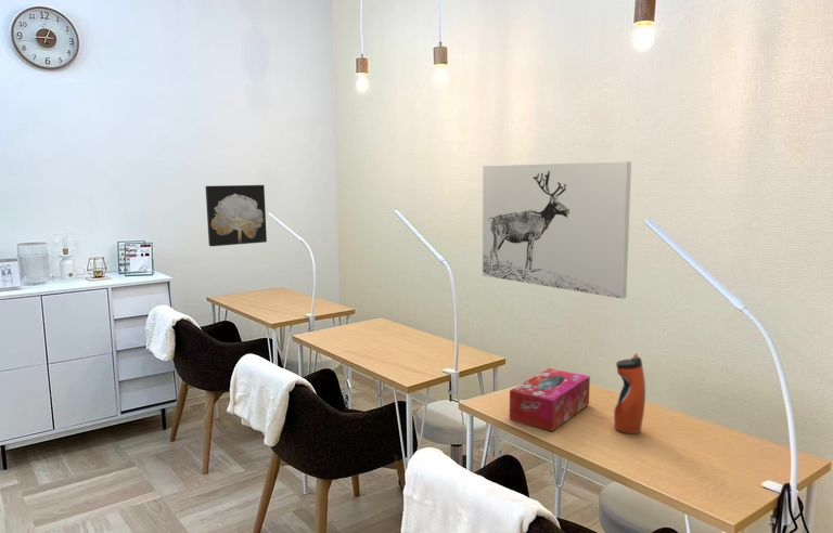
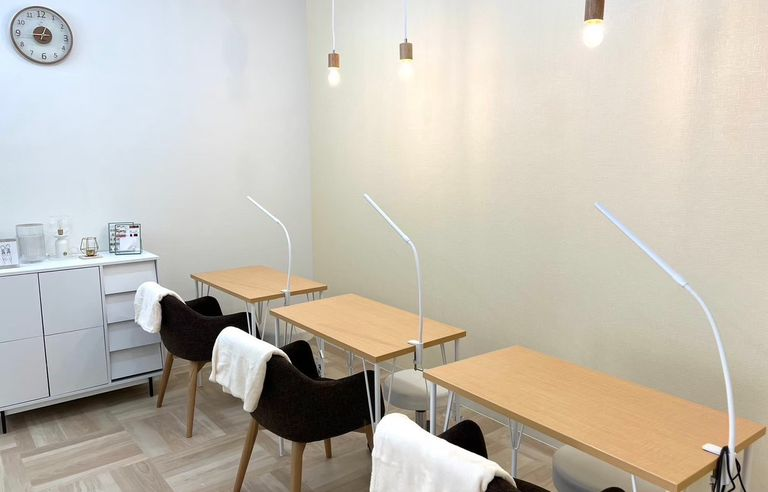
- wall art [482,160,632,300]
- wall art [205,184,268,247]
- tissue box [509,367,591,432]
- water bottle [613,352,646,434]
